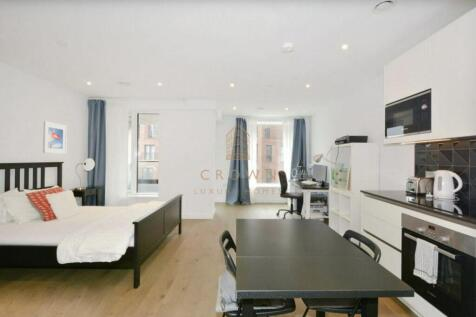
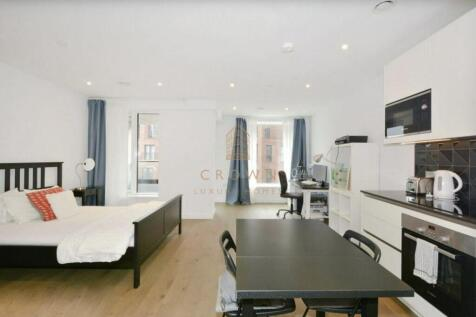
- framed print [42,120,68,155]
